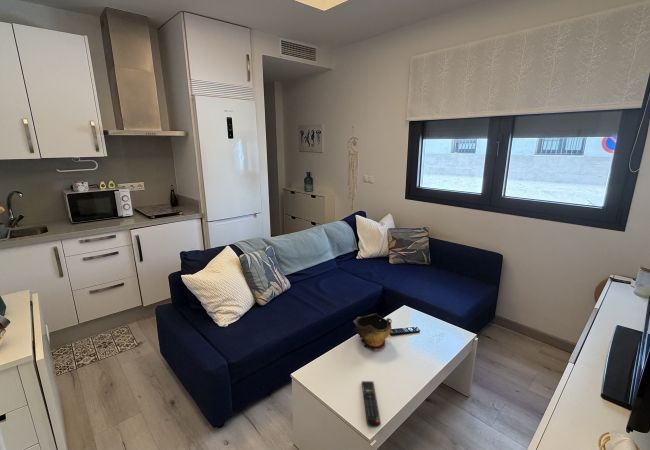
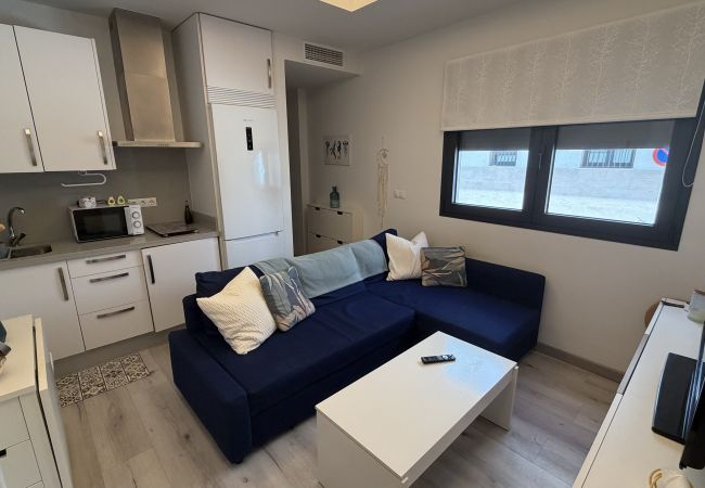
- remote control [361,380,382,428]
- decorative bowl [353,313,393,351]
